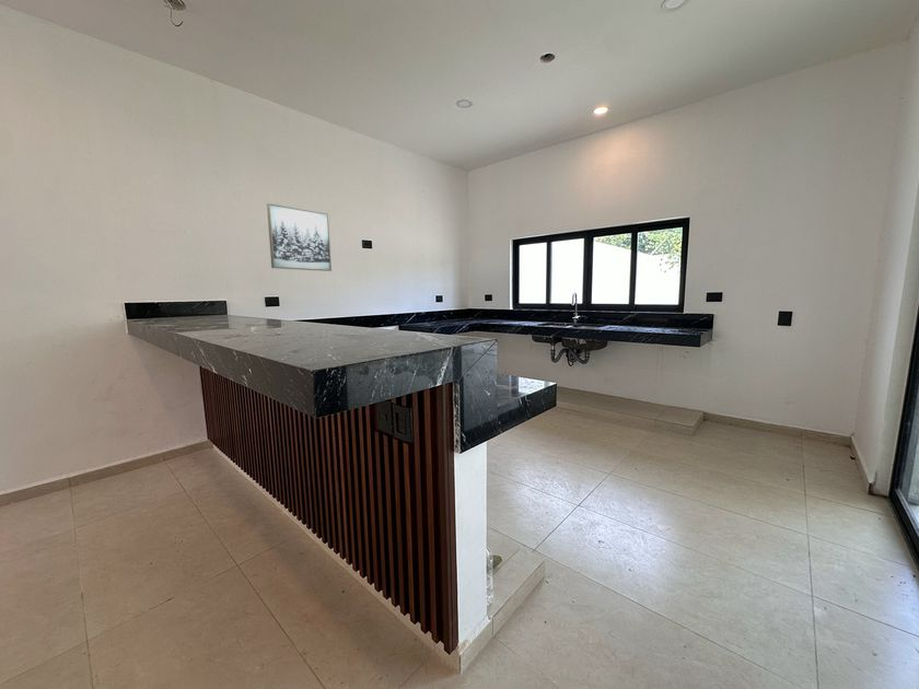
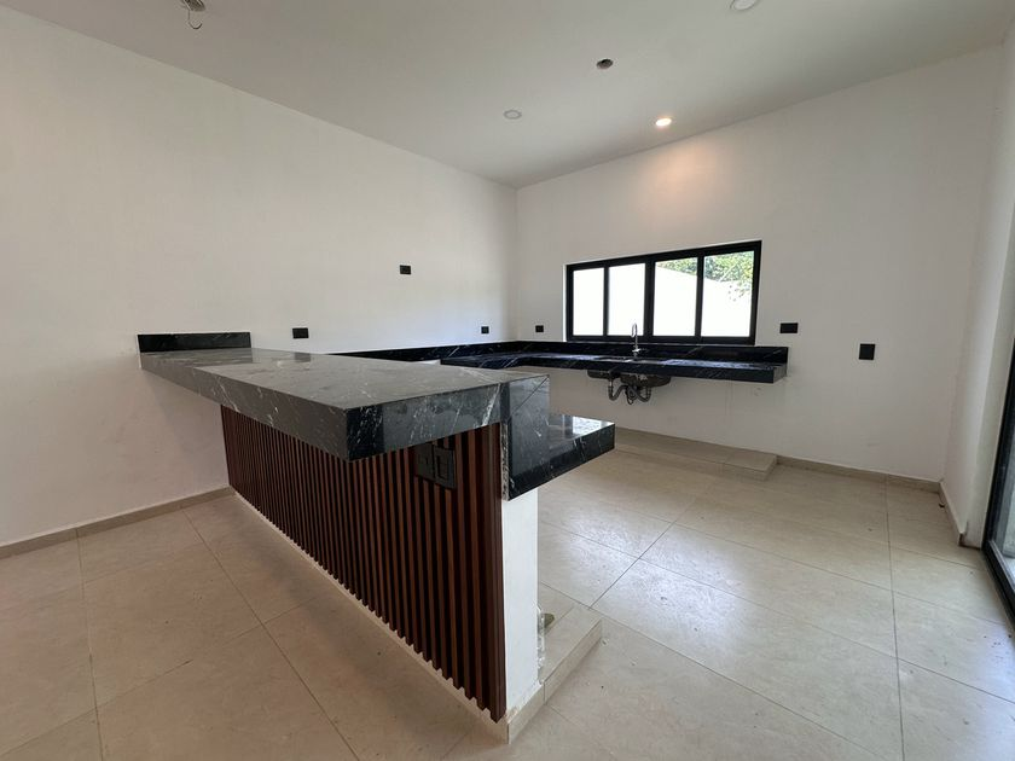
- wall art [266,202,333,272]
